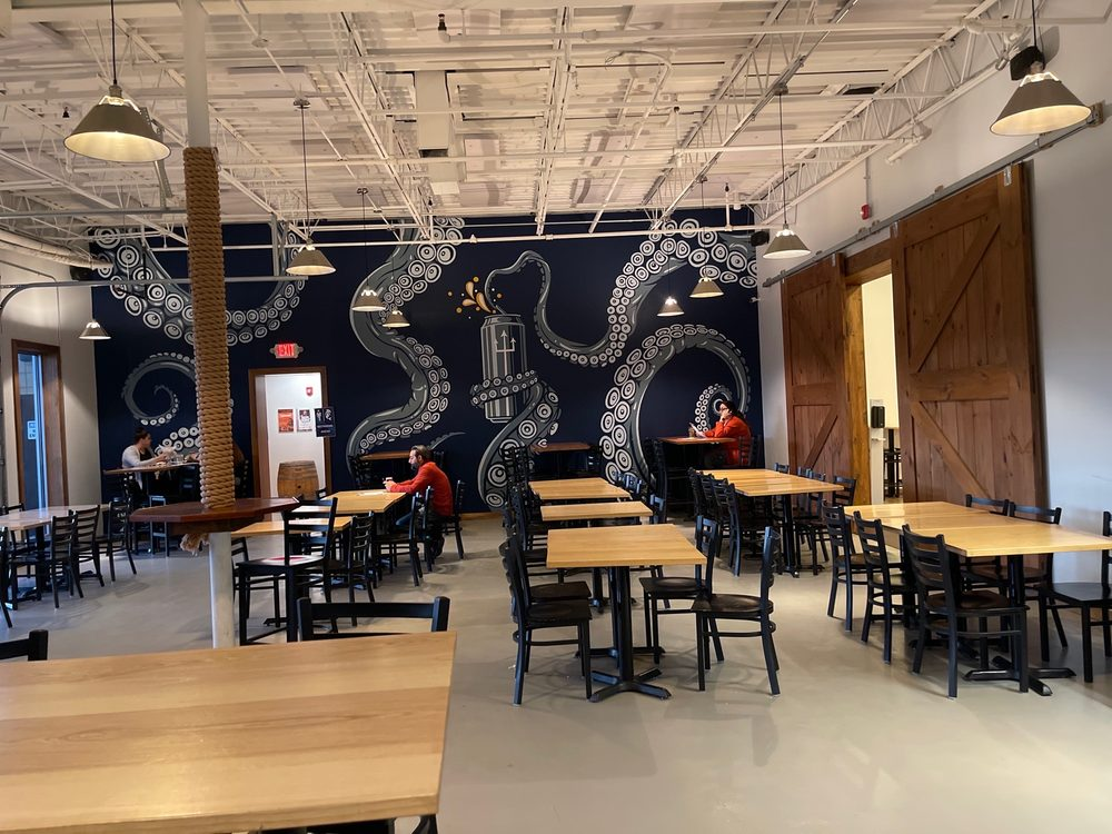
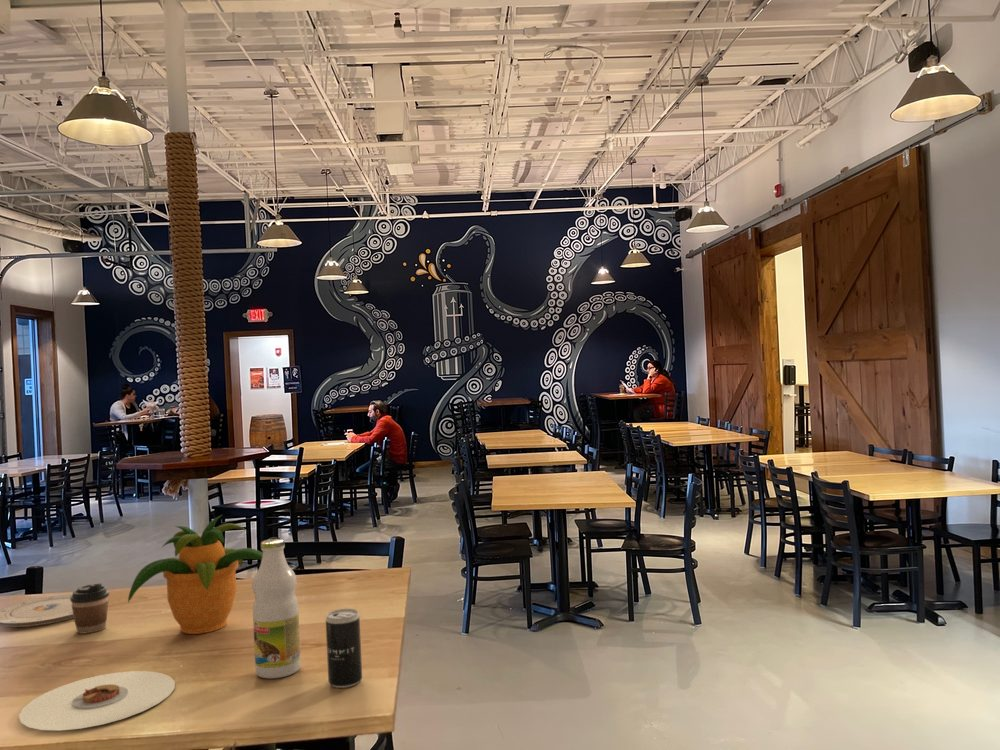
+ plate [0,593,74,628]
+ coffee cup [70,582,110,635]
+ bottle [251,538,302,679]
+ beverage can [325,608,363,689]
+ plate [18,670,176,731]
+ potted plant [127,514,263,635]
